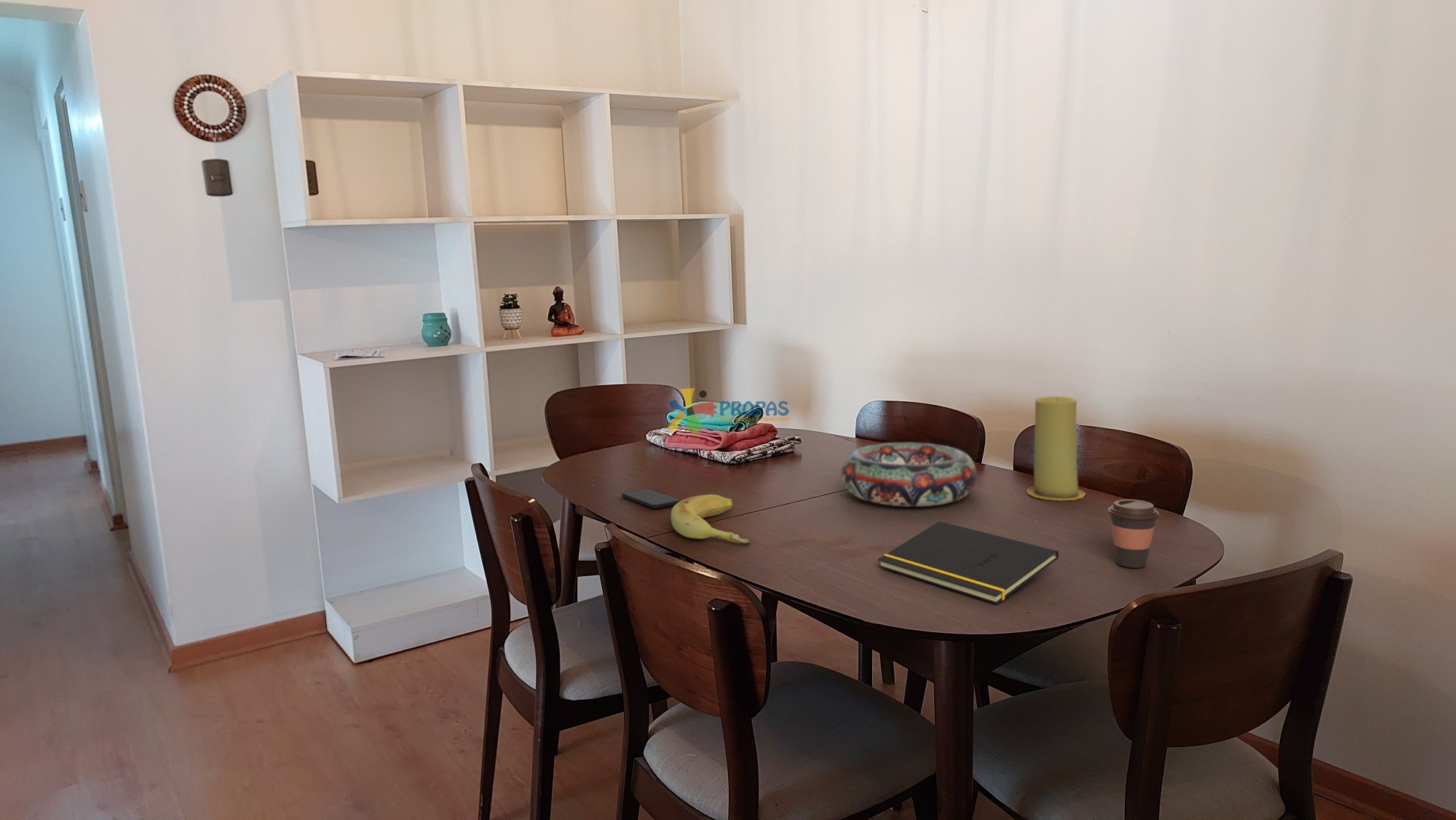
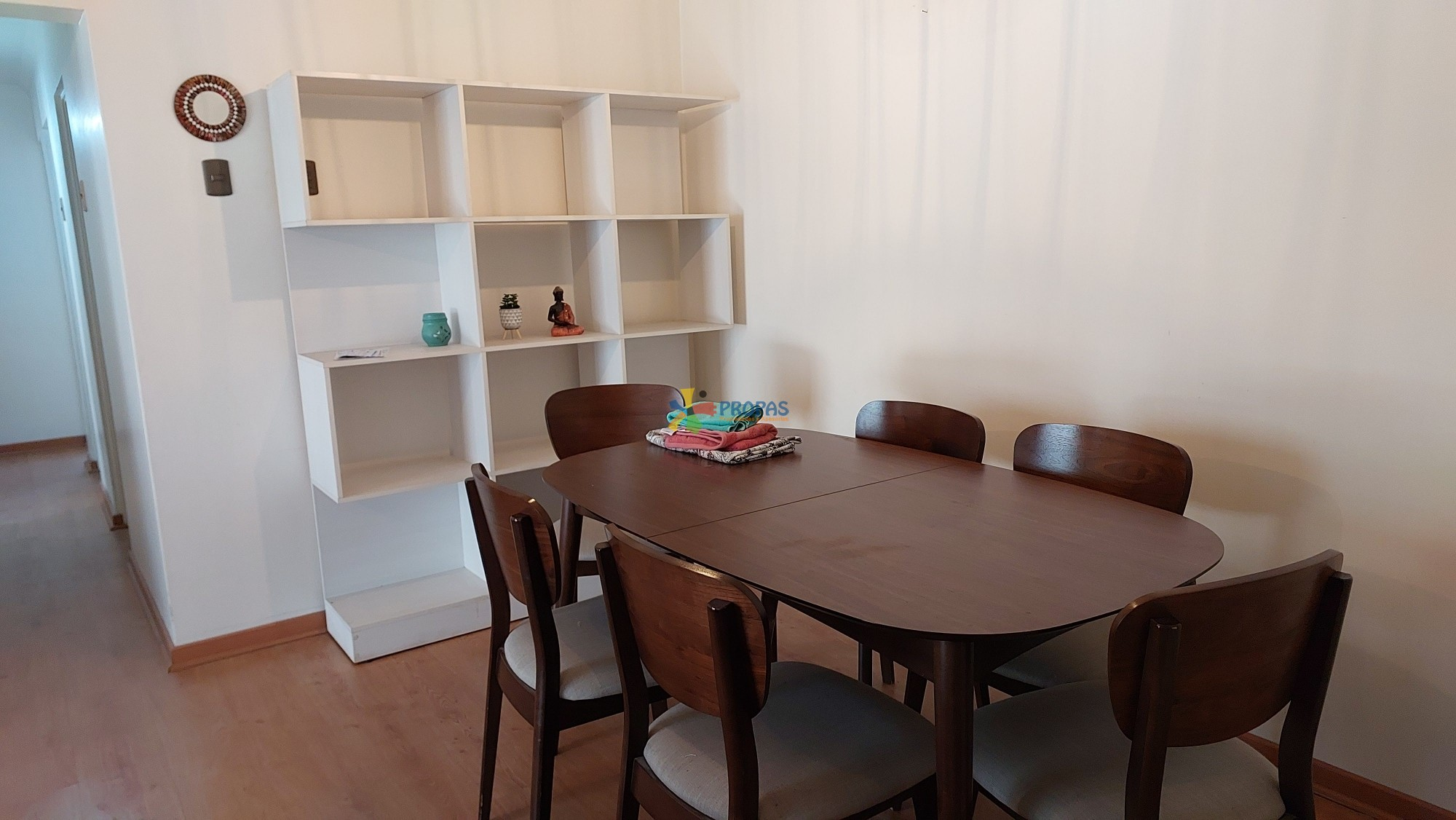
- smartphone [621,488,681,510]
- banana [670,494,751,545]
- candle [1026,395,1086,501]
- coffee cup [1107,499,1160,569]
- notepad [877,521,1059,604]
- decorative bowl [841,442,978,508]
